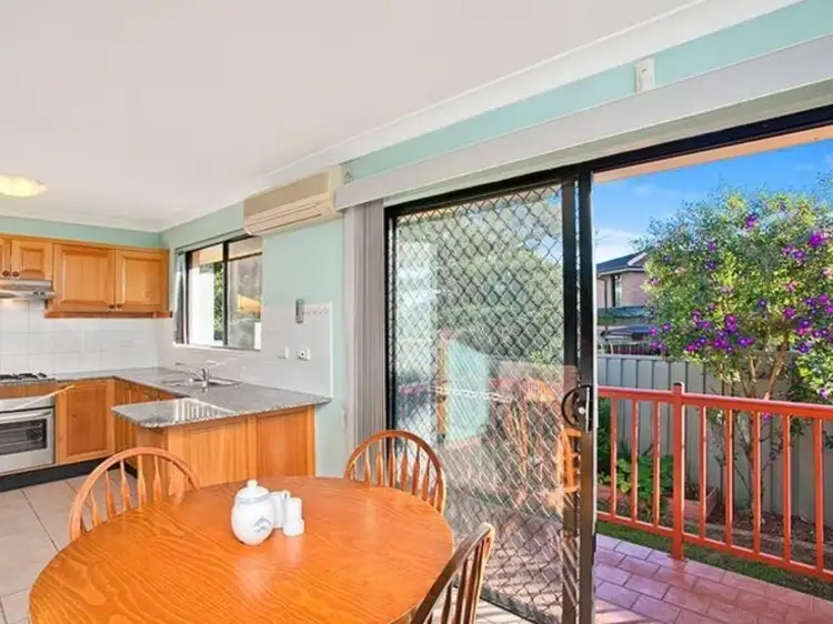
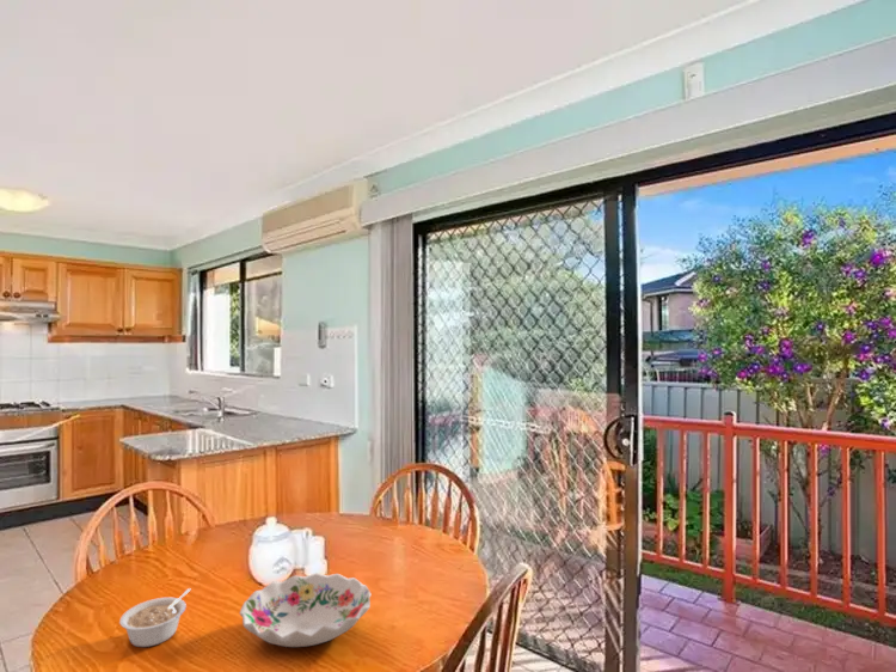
+ decorative bowl [239,572,372,648]
+ legume [118,587,192,648]
